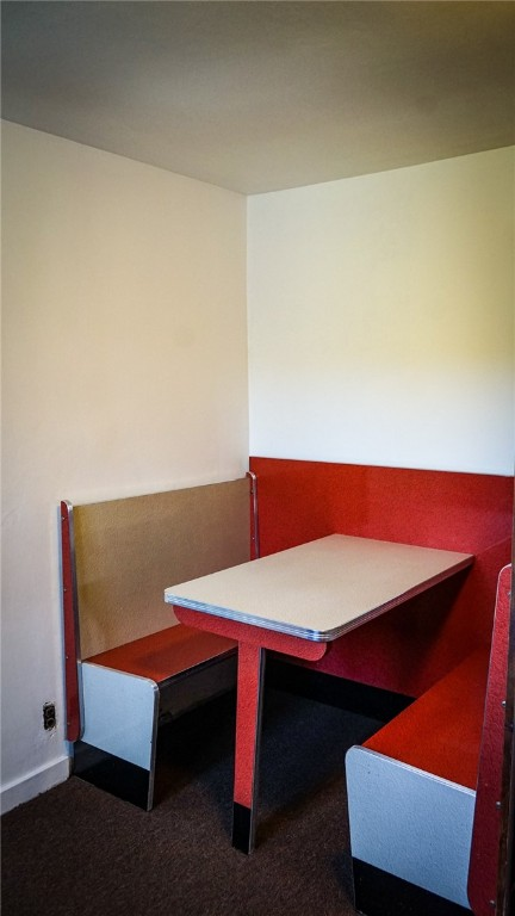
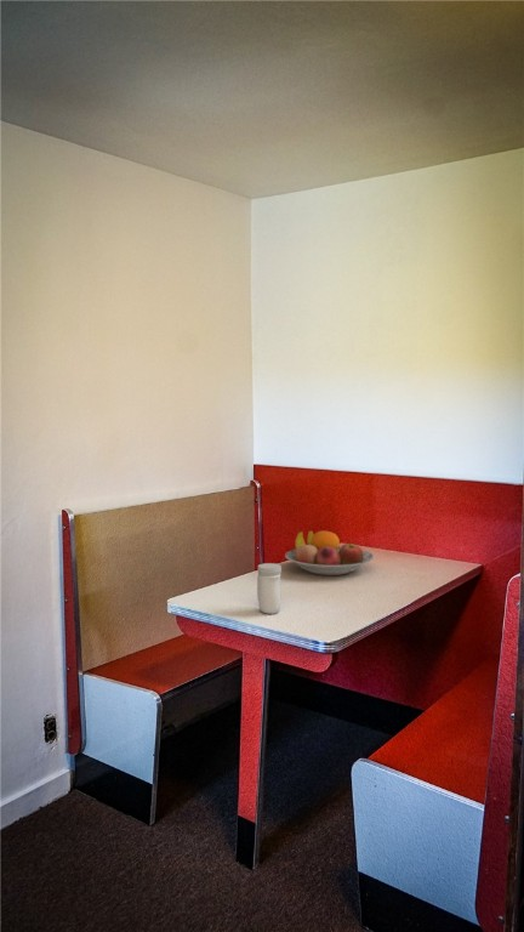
+ mug [256,562,283,615]
+ fruit bowl [284,530,375,576]
